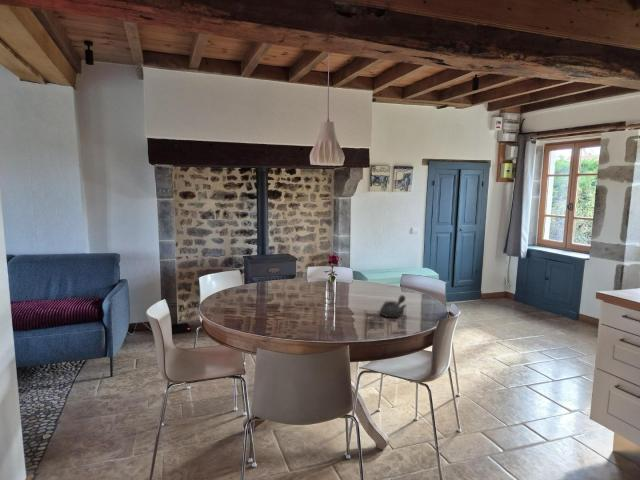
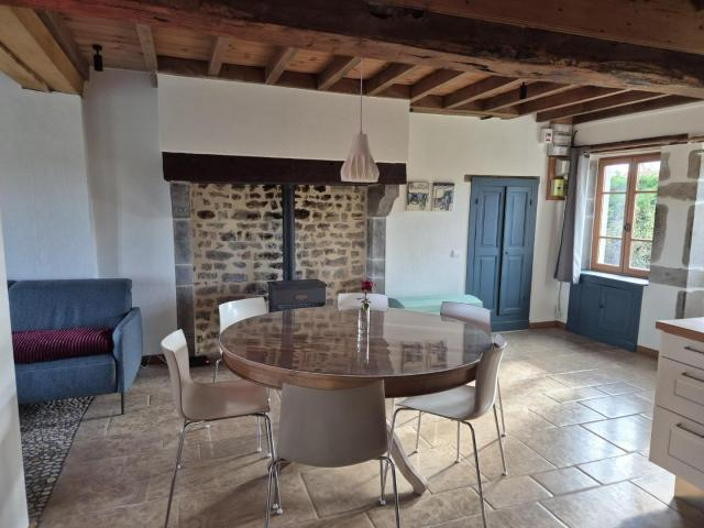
- teapot [379,294,407,318]
